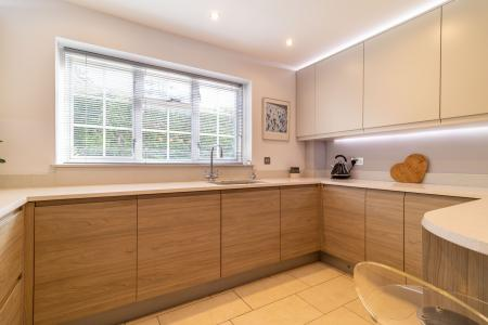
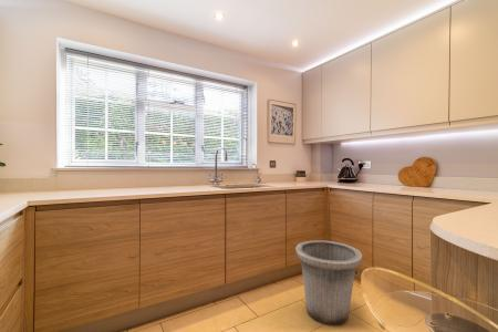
+ trash can [294,239,363,326]
